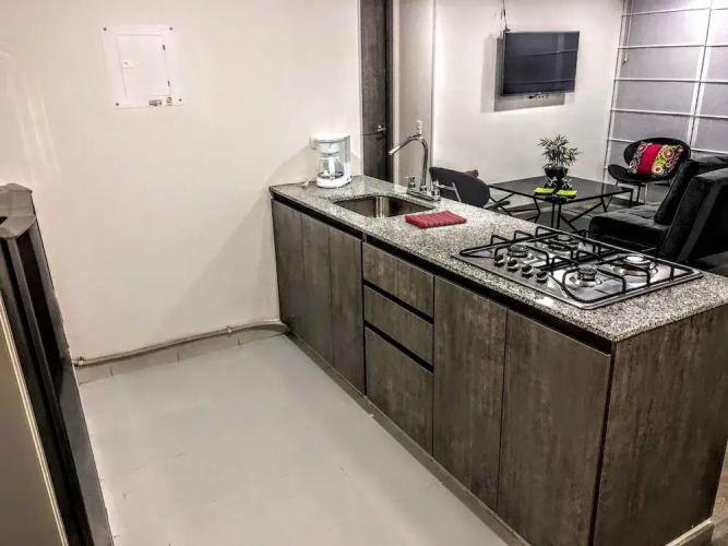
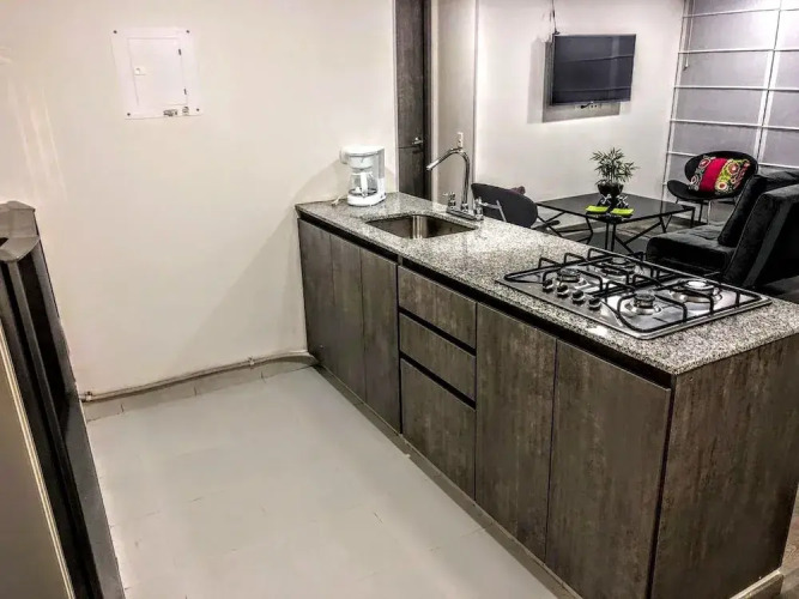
- dish towel [404,209,468,229]
